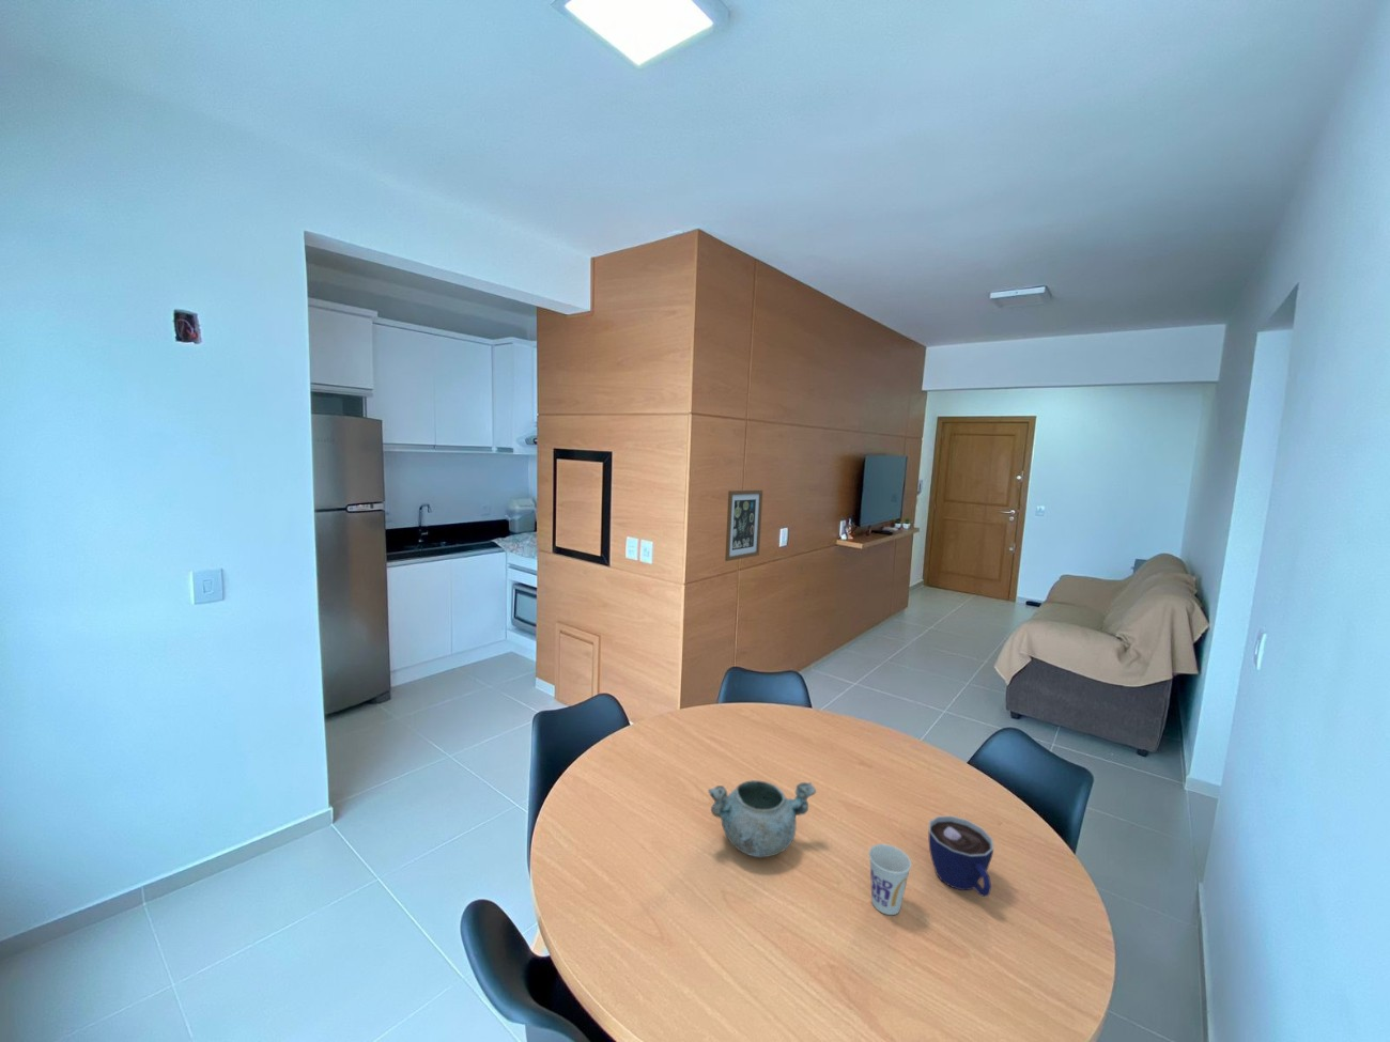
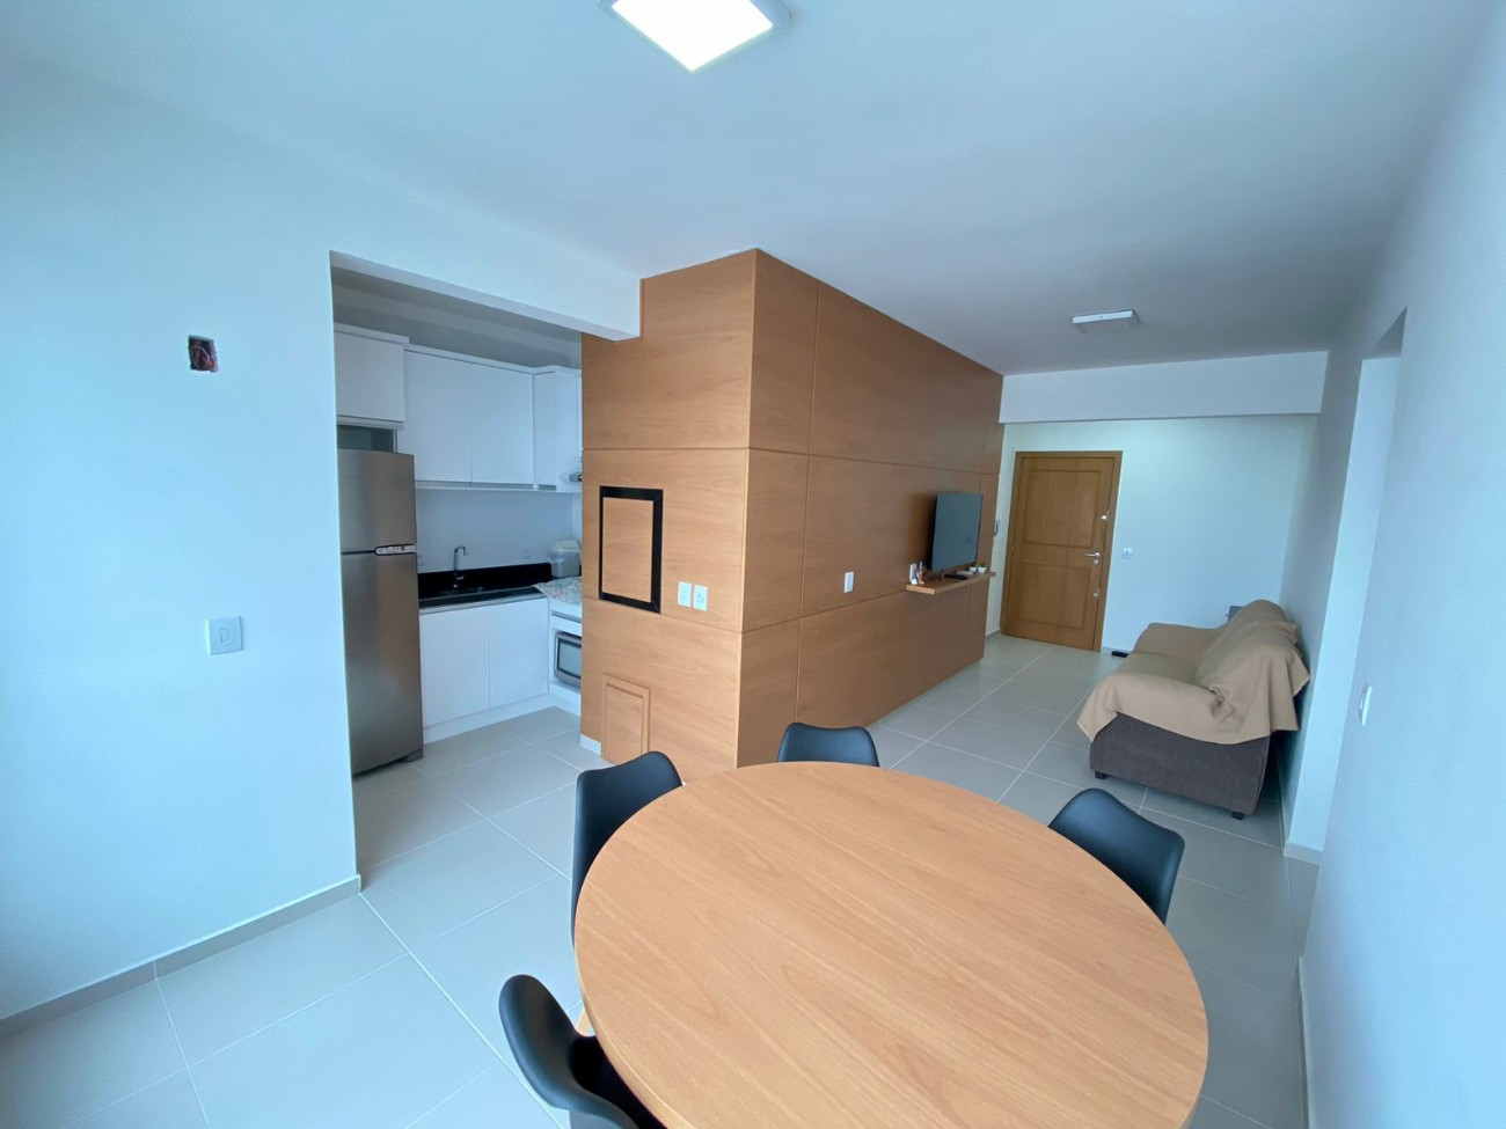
- decorative bowl [707,779,816,858]
- cup [928,814,995,898]
- wall art [723,488,764,563]
- cup [868,843,912,916]
